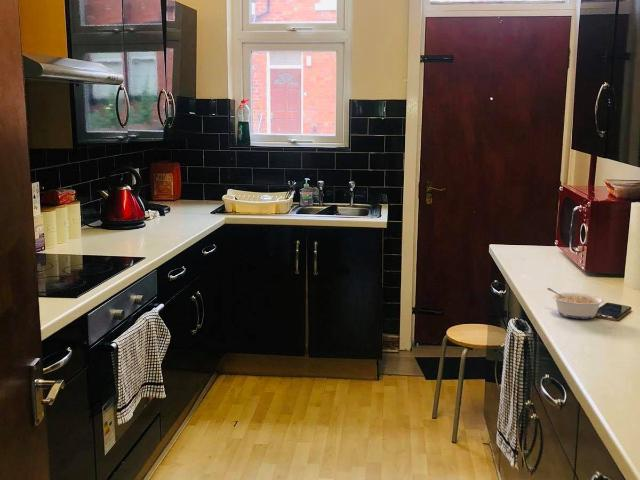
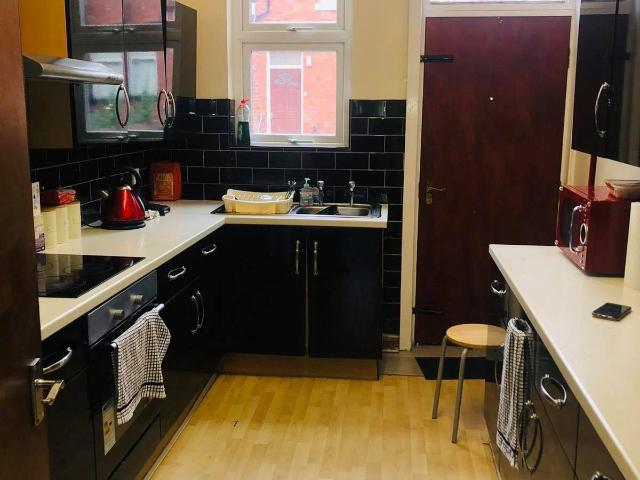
- legume [546,287,605,320]
